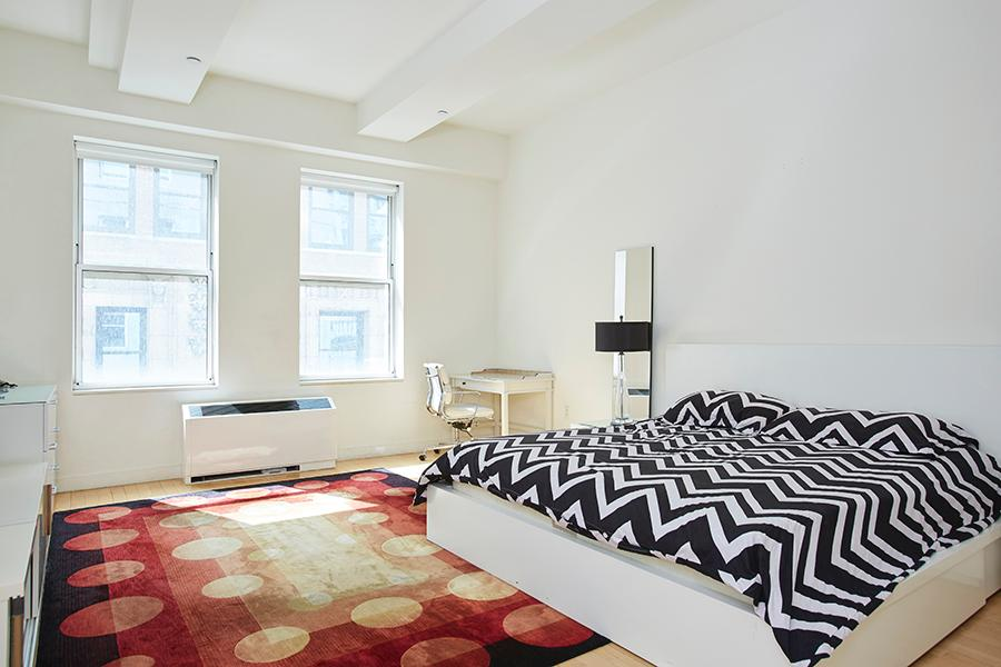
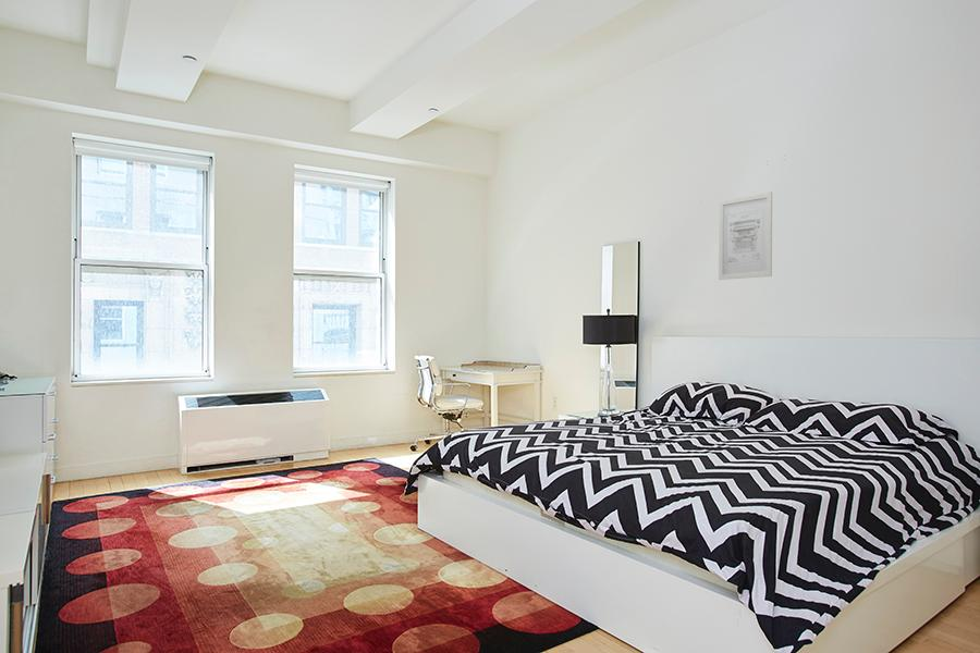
+ wall art [718,192,773,281]
